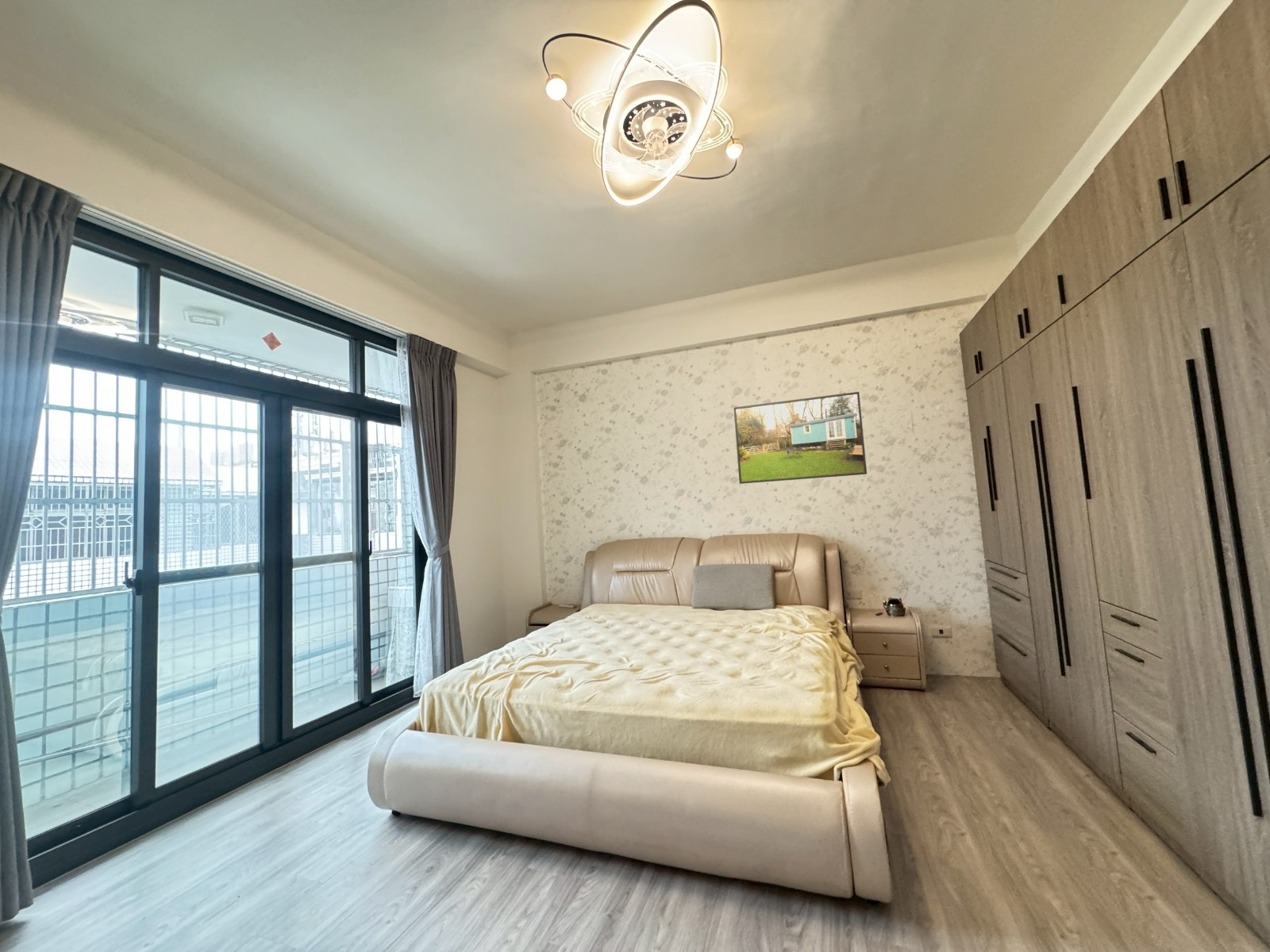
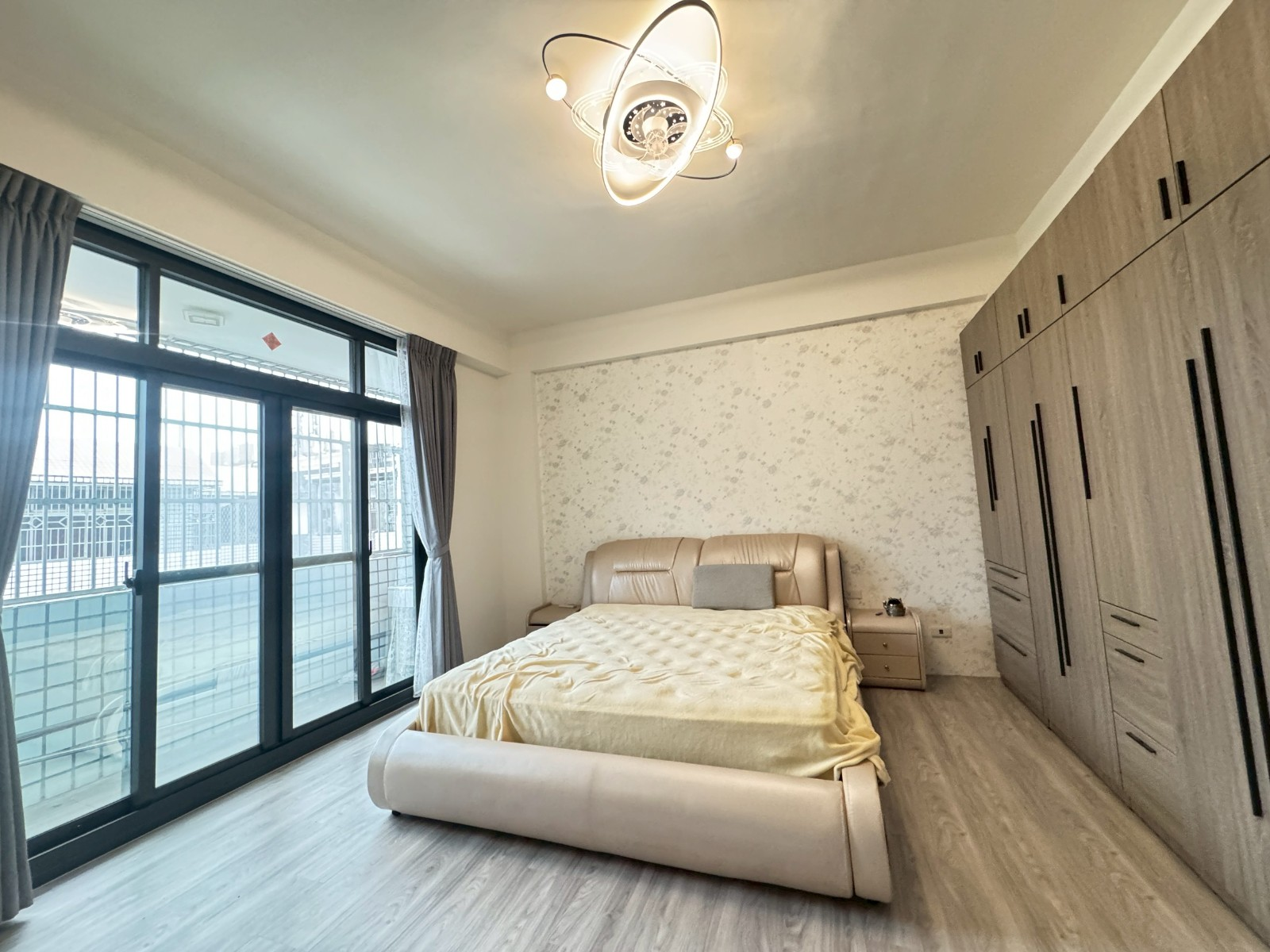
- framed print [733,391,868,485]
